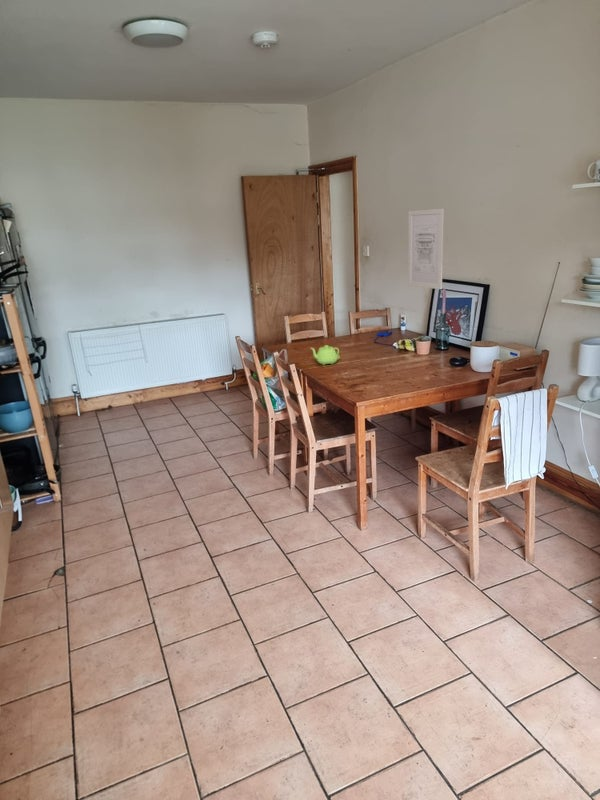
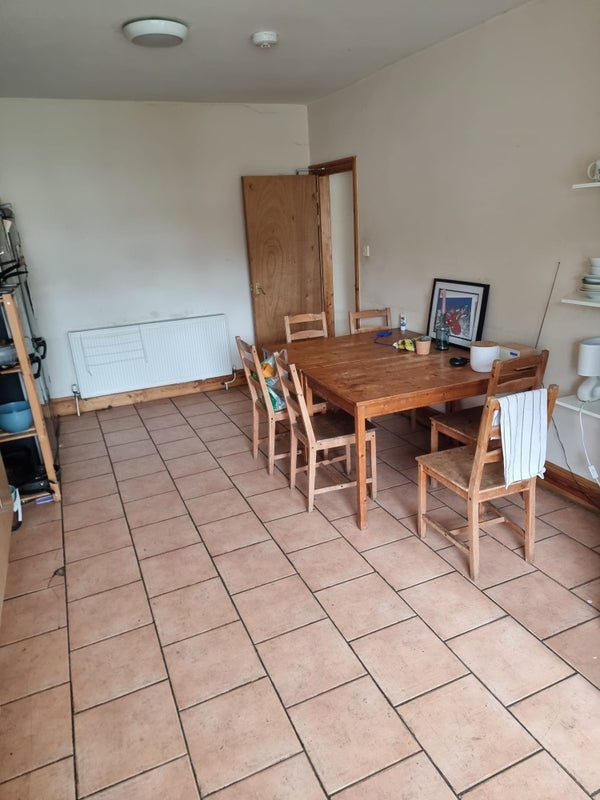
- wall art [407,208,445,290]
- teapot [310,344,341,366]
